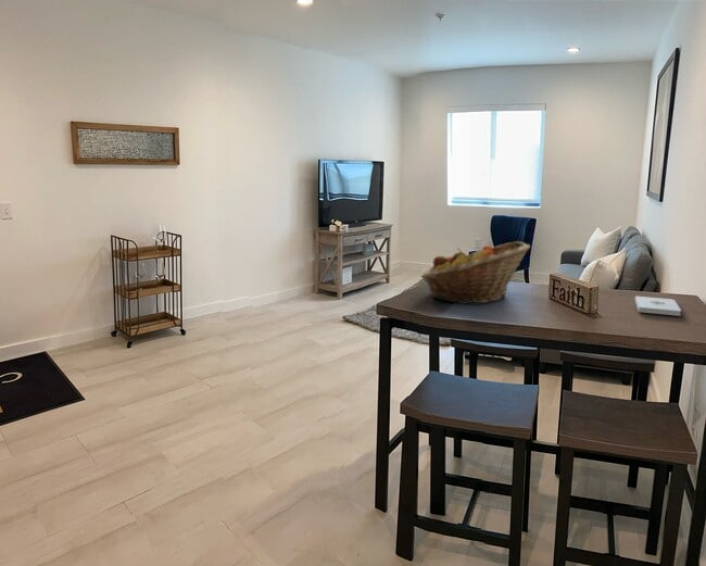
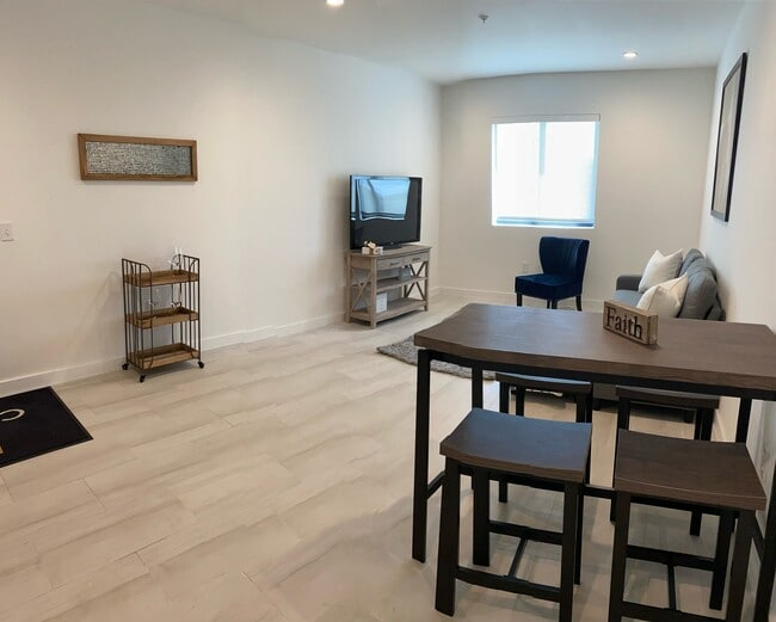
- notepad [634,295,682,316]
- fruit basket [420,240,531,305]
